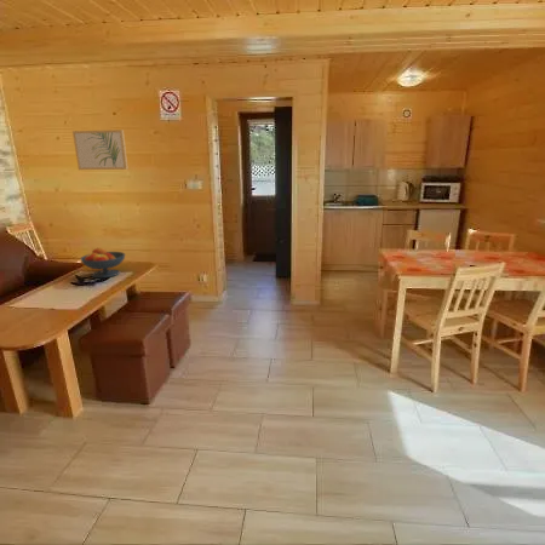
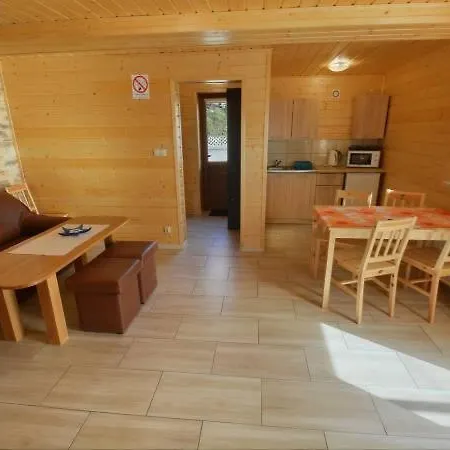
- wall art [71,128,130,171]
- fruit bowl [79,247,126,279]
